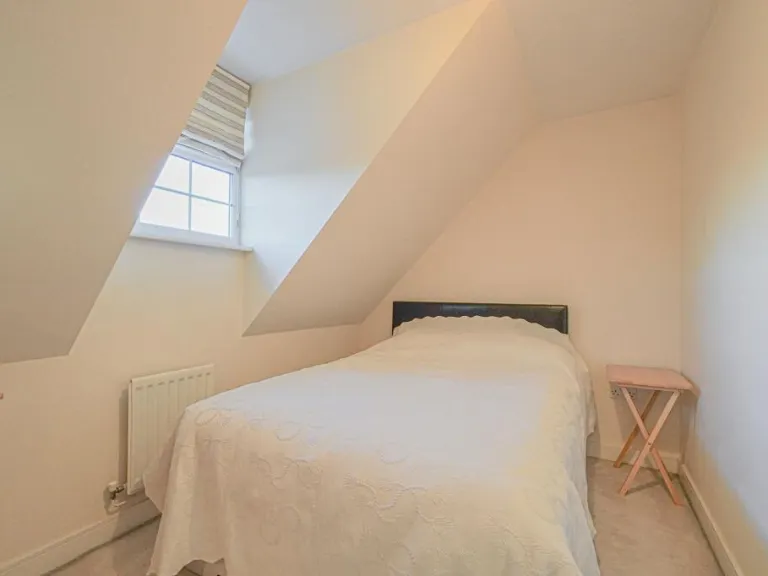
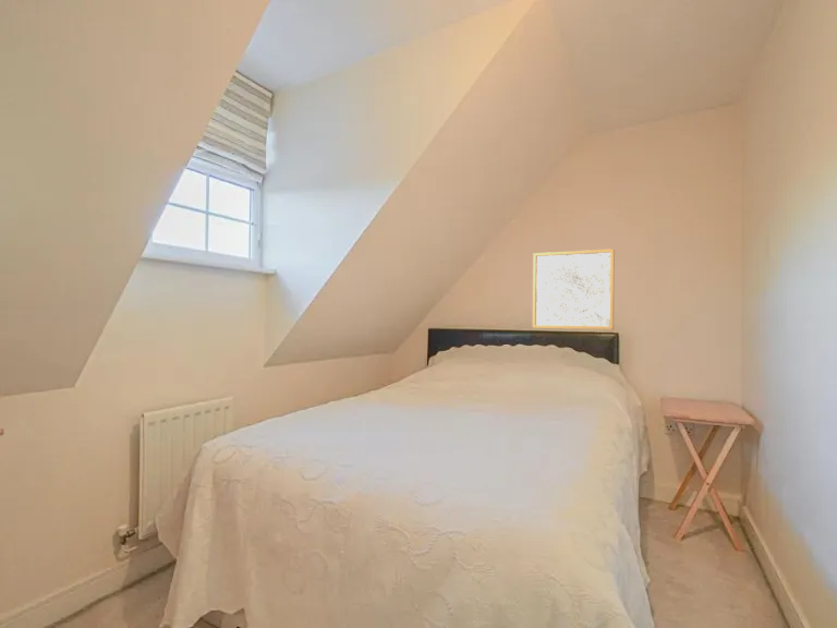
+ wall art [532,247,616,330]
